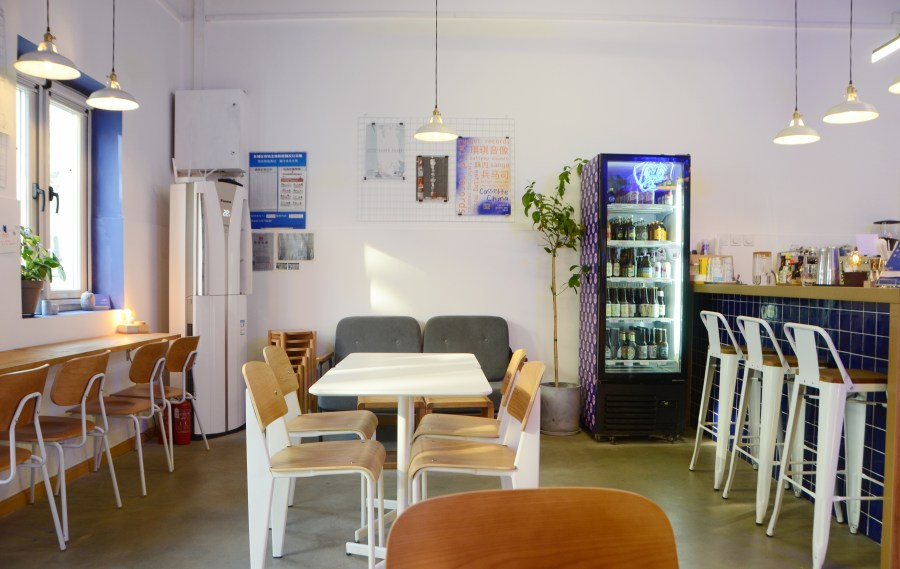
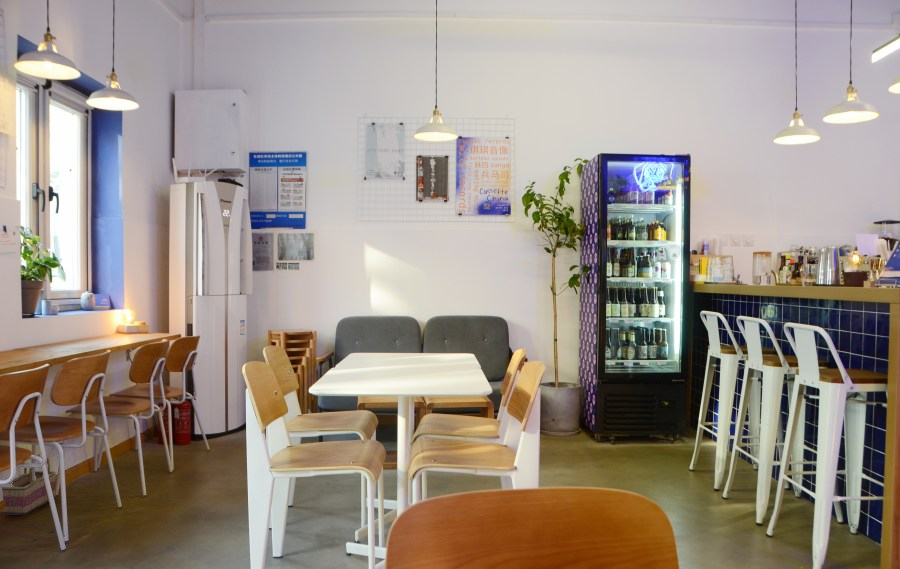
+ basket [0,453,57,516]
